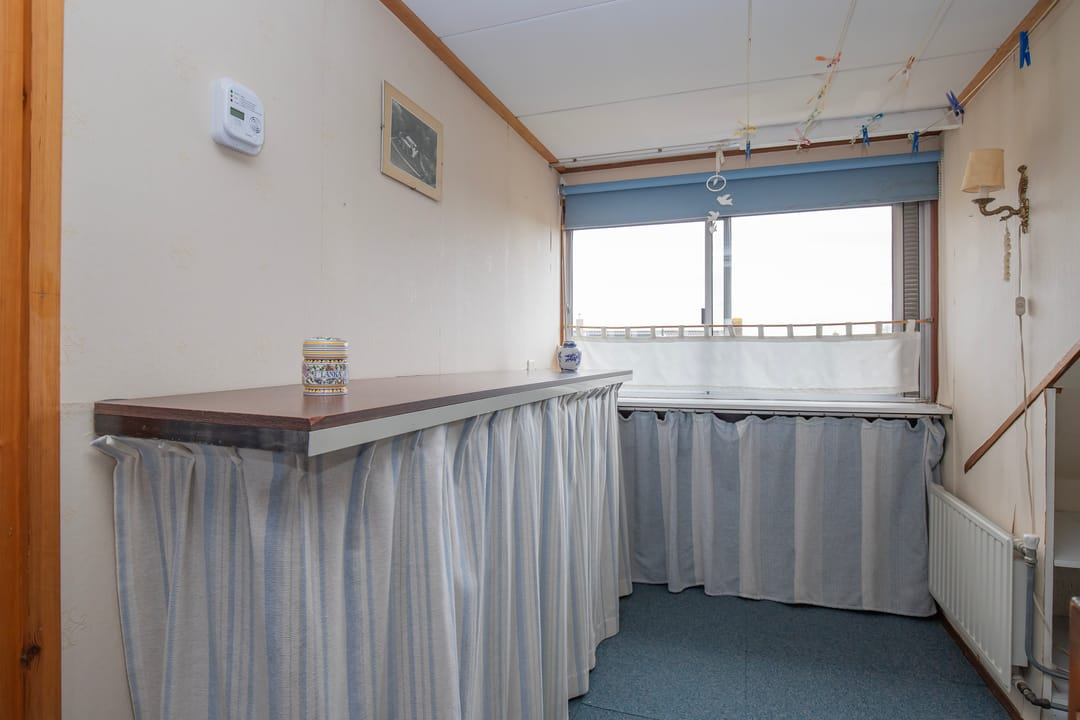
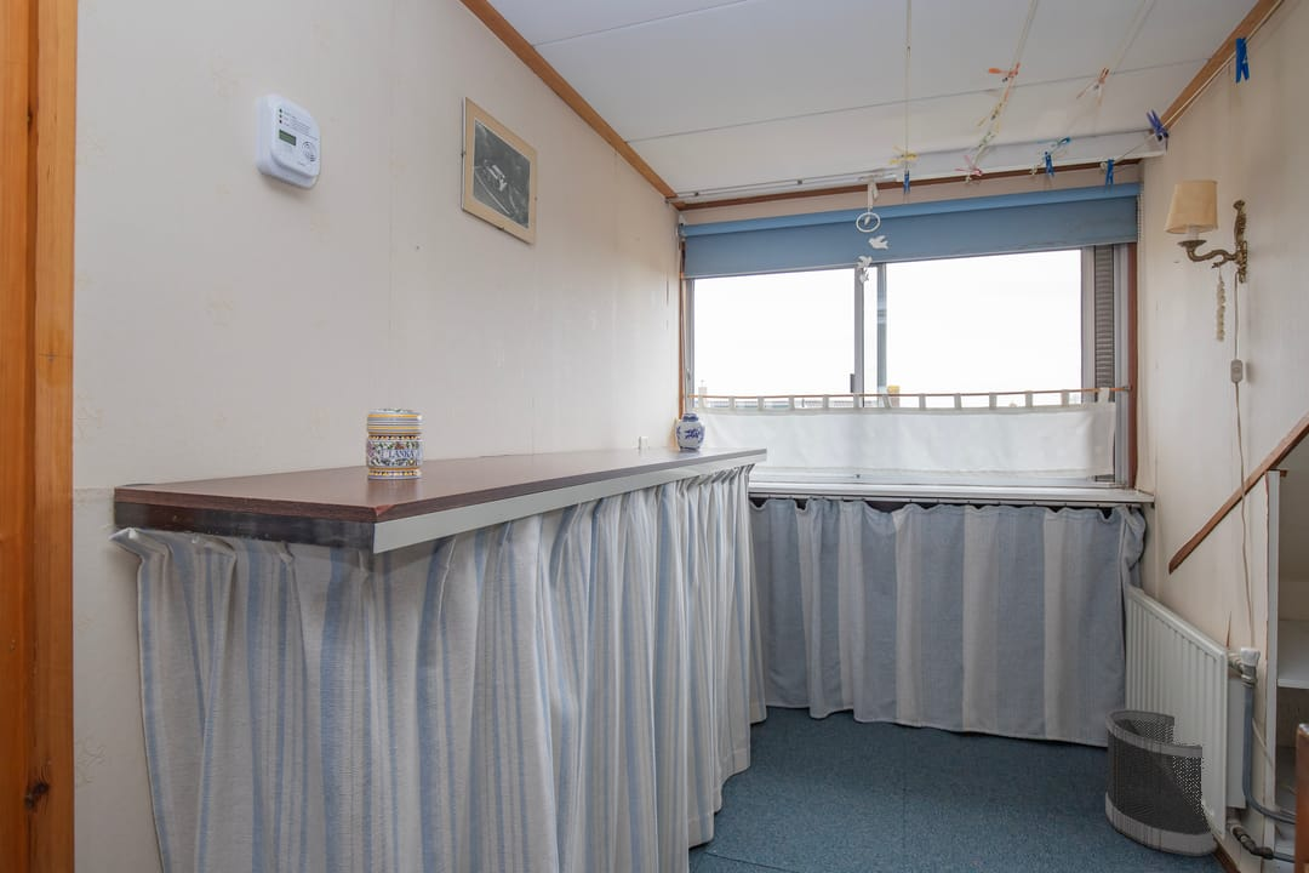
+ wastebasket [1104,708,1218,857]
